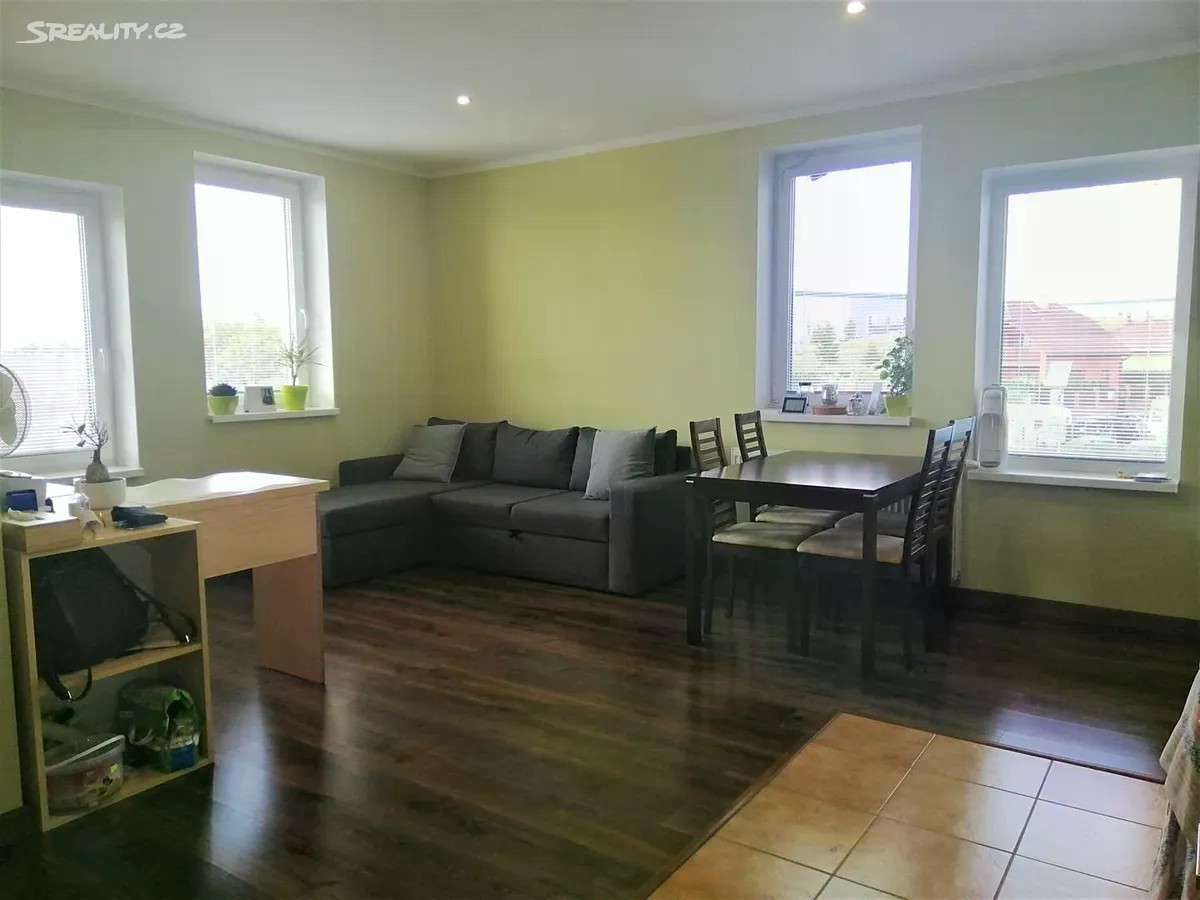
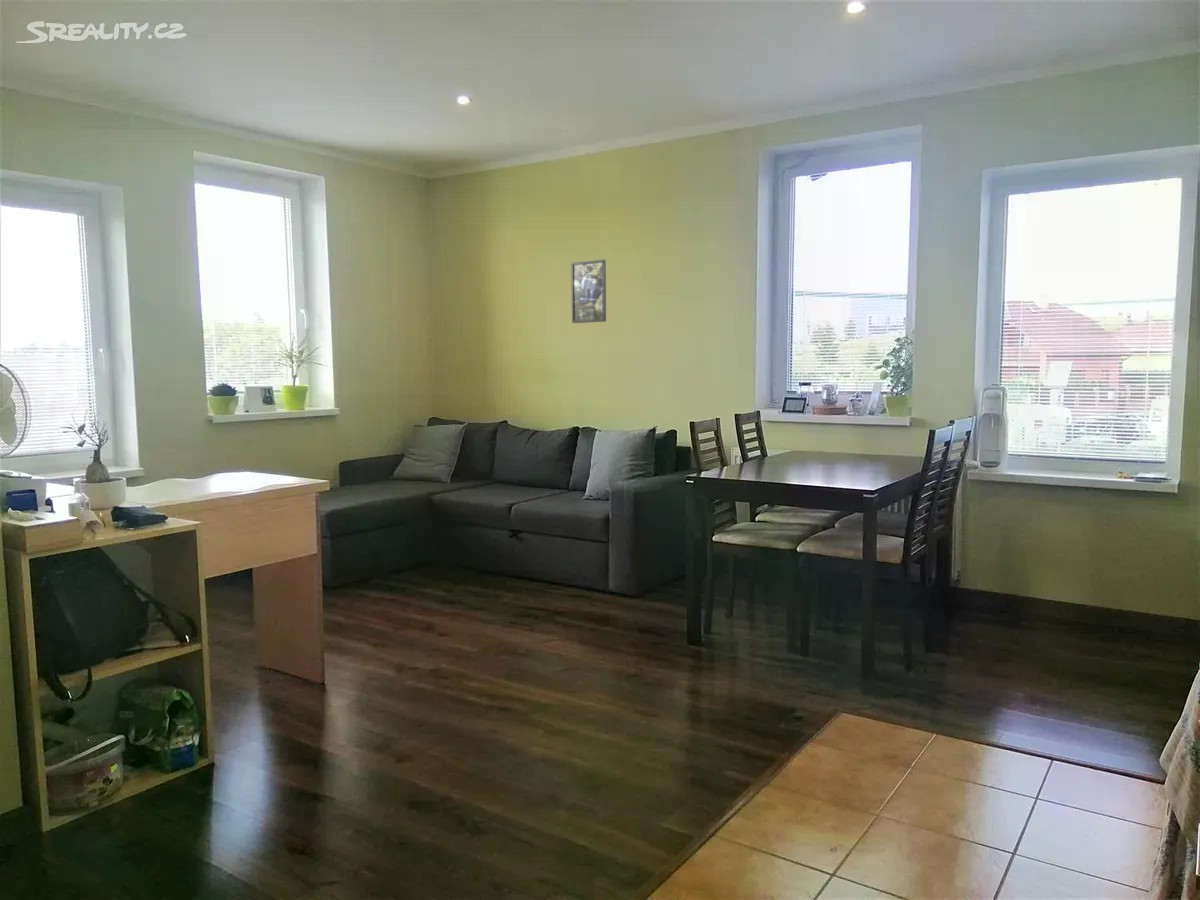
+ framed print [570,259,607,324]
